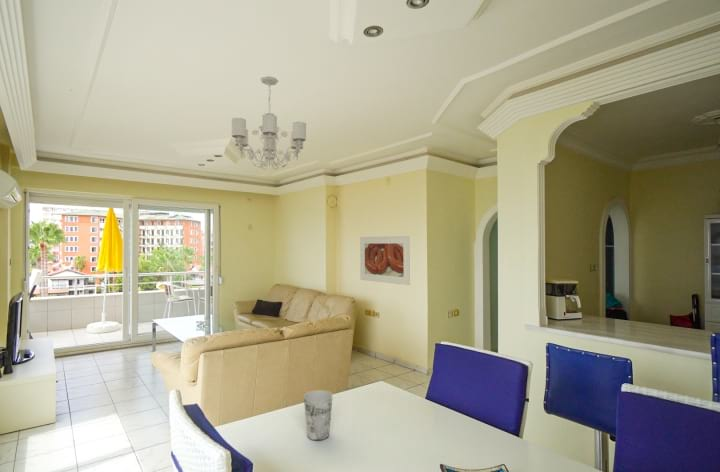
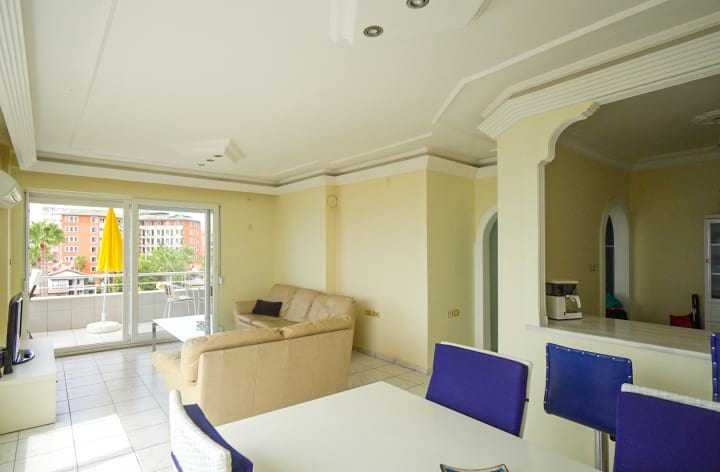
- chandelier [231,75,307,171]
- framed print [359,235,411,286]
- cup [303,389,334,442]
